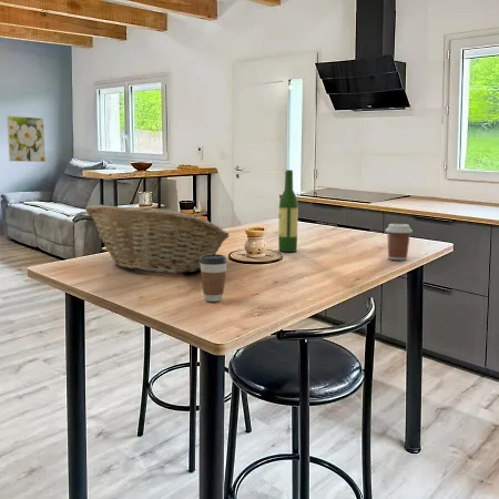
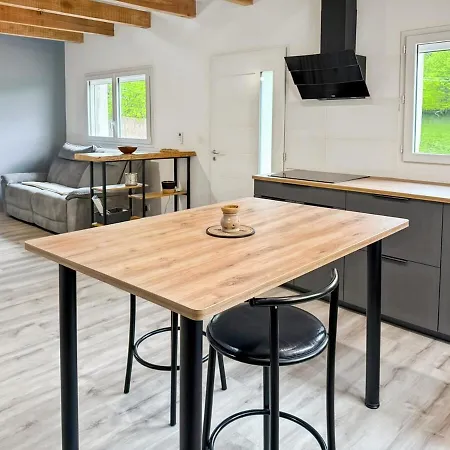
- coffee cup [385,223,414,261]
- fruit basket [84,204,230,274]
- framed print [6,115,47,163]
- wine bottle [277,169,299,253]
- coffee cup [200,254,228,303]
